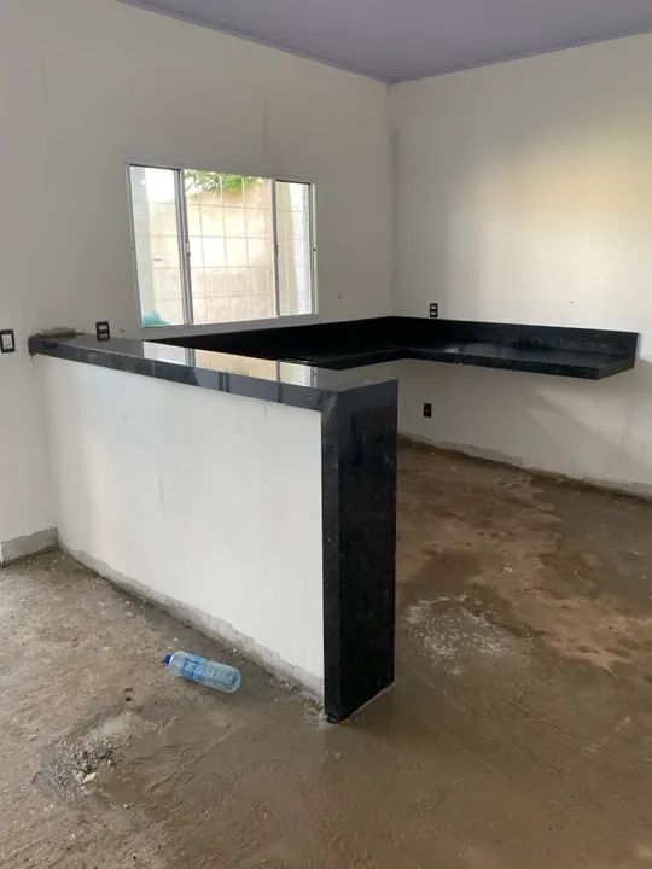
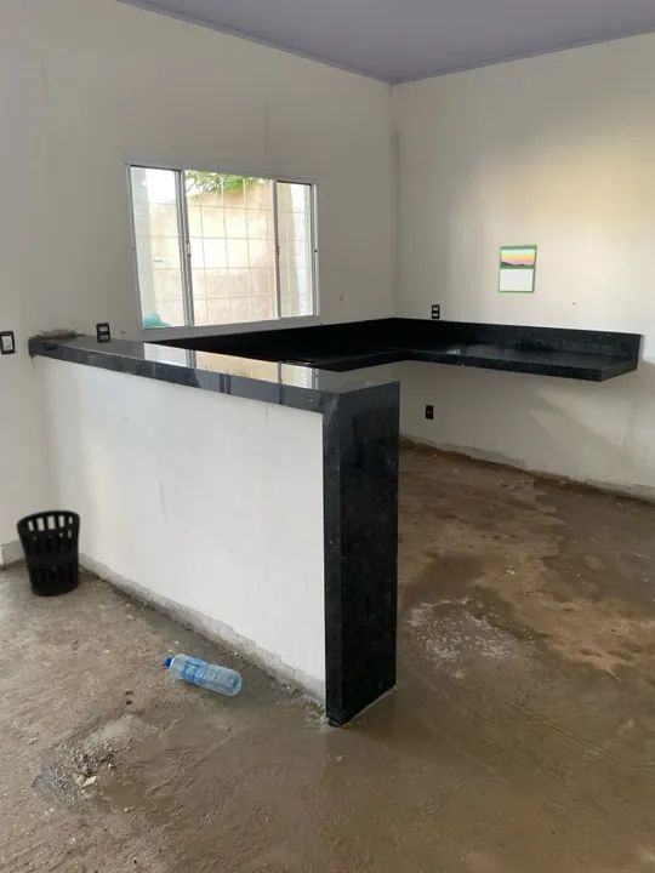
+ wastebasket [15,509,81,597]
+ calendar [497,242,539,295]
